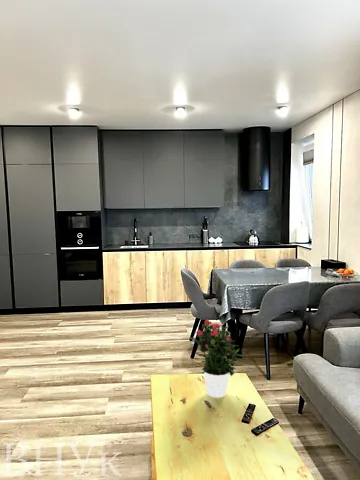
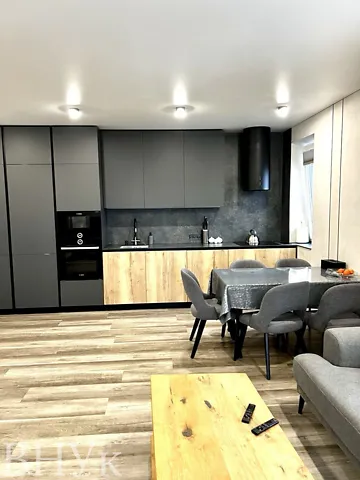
- potted flower [189,318,245,398]
